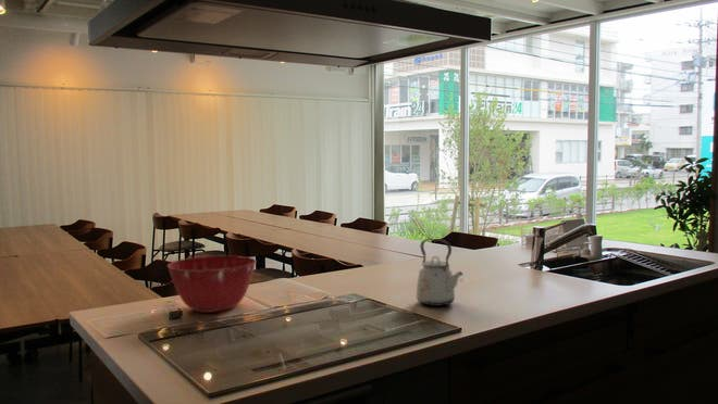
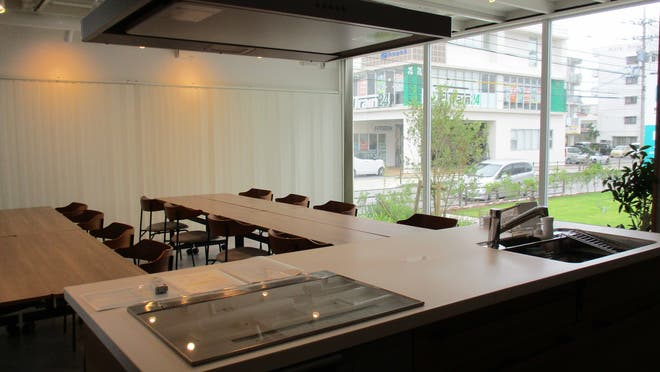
- kettle [416,238,465,307]
- mixing bowl [166,255,258,314]
